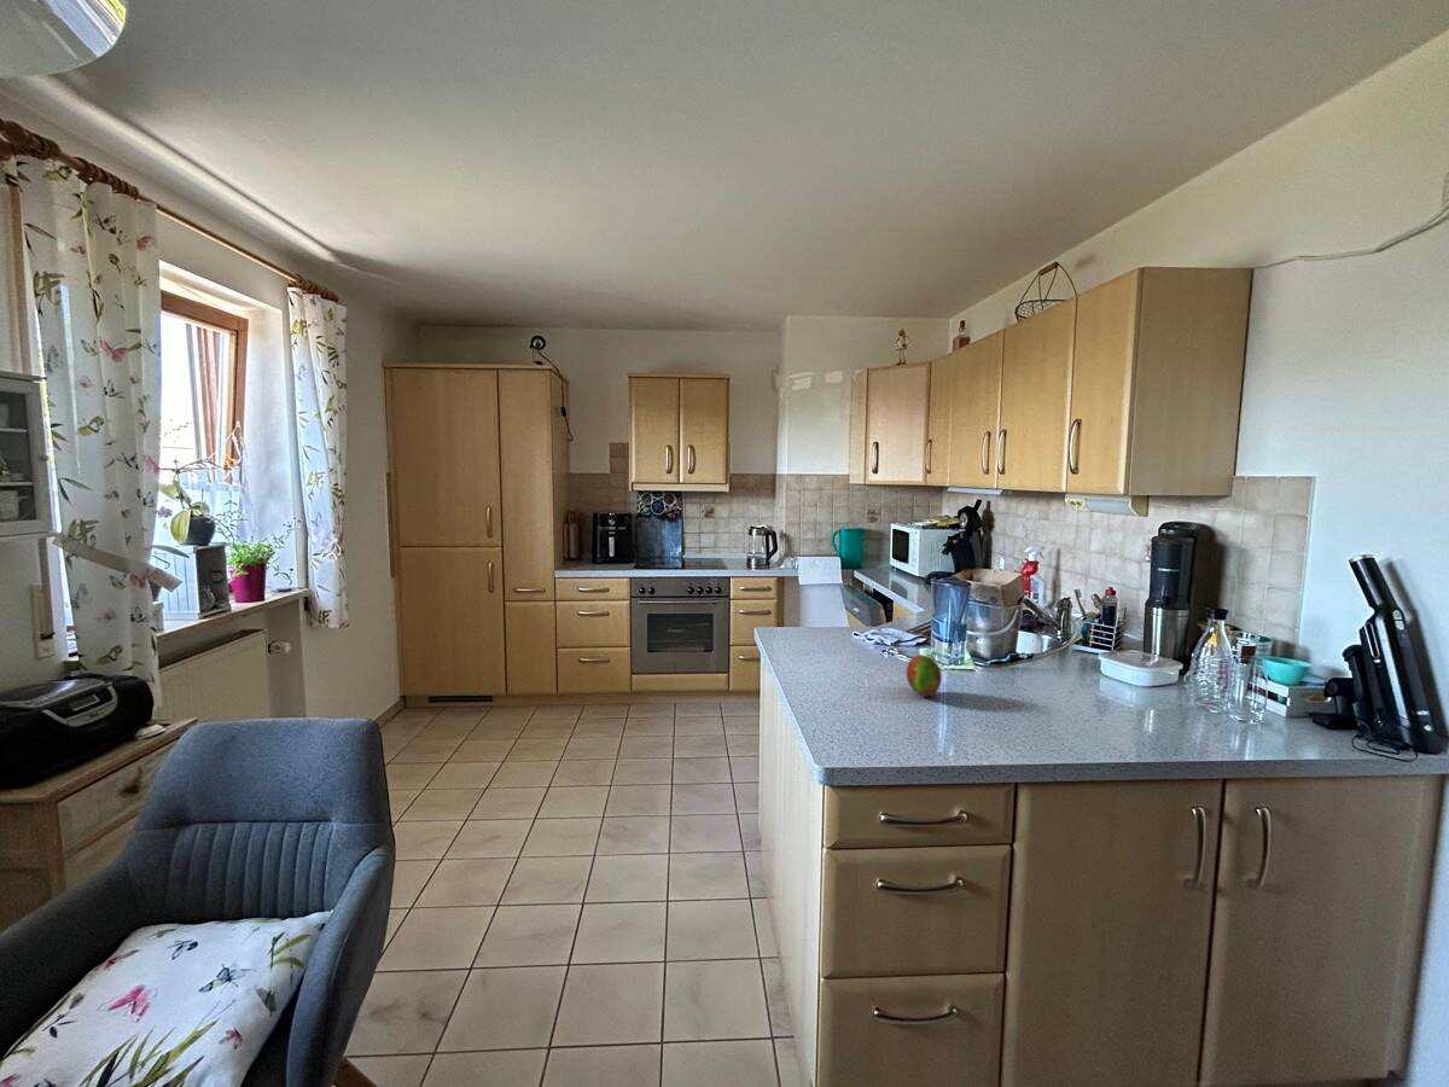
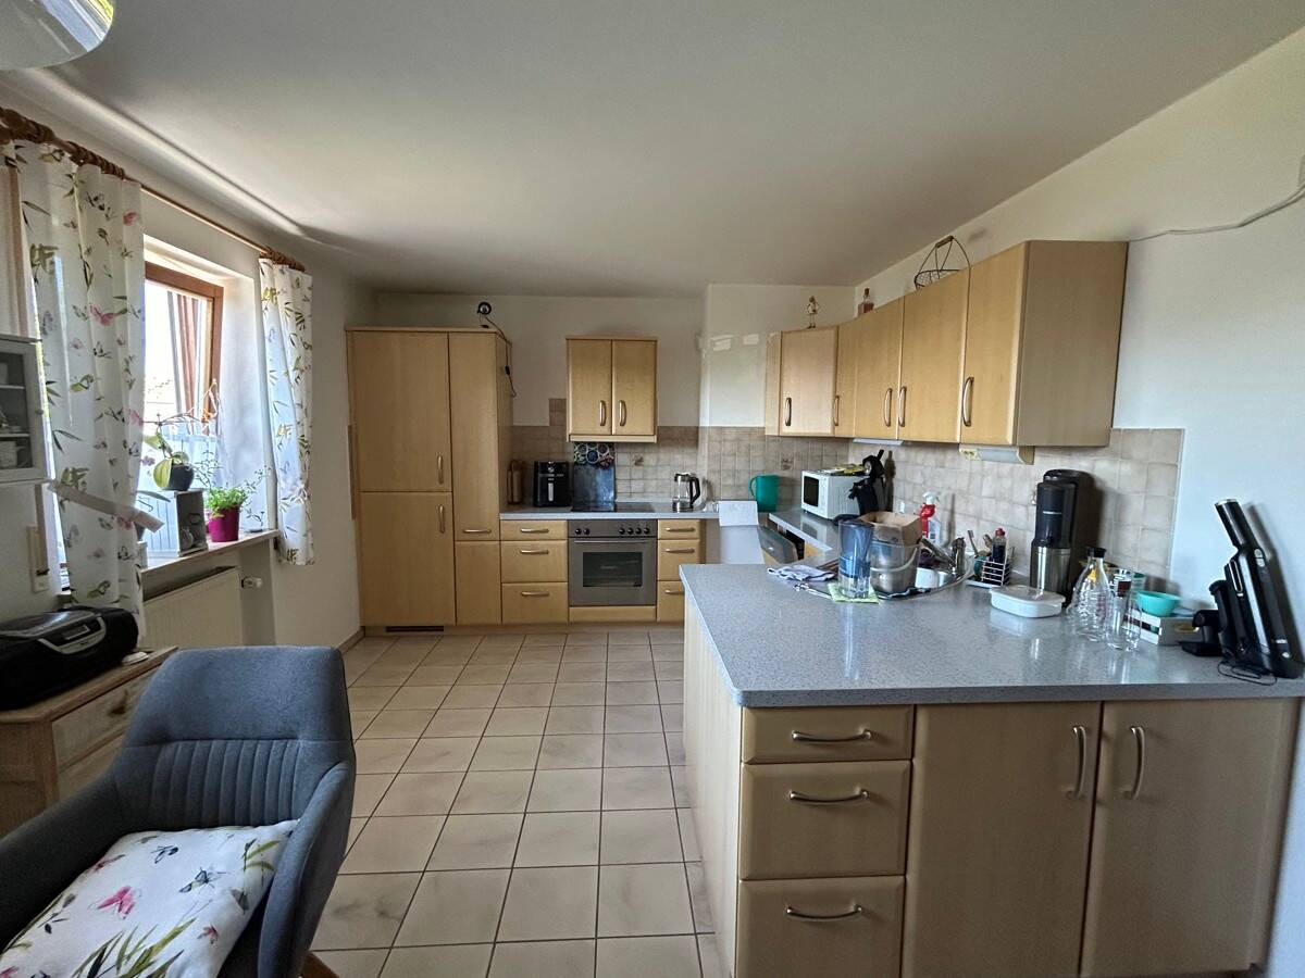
- fruit [906,653,943,698]
